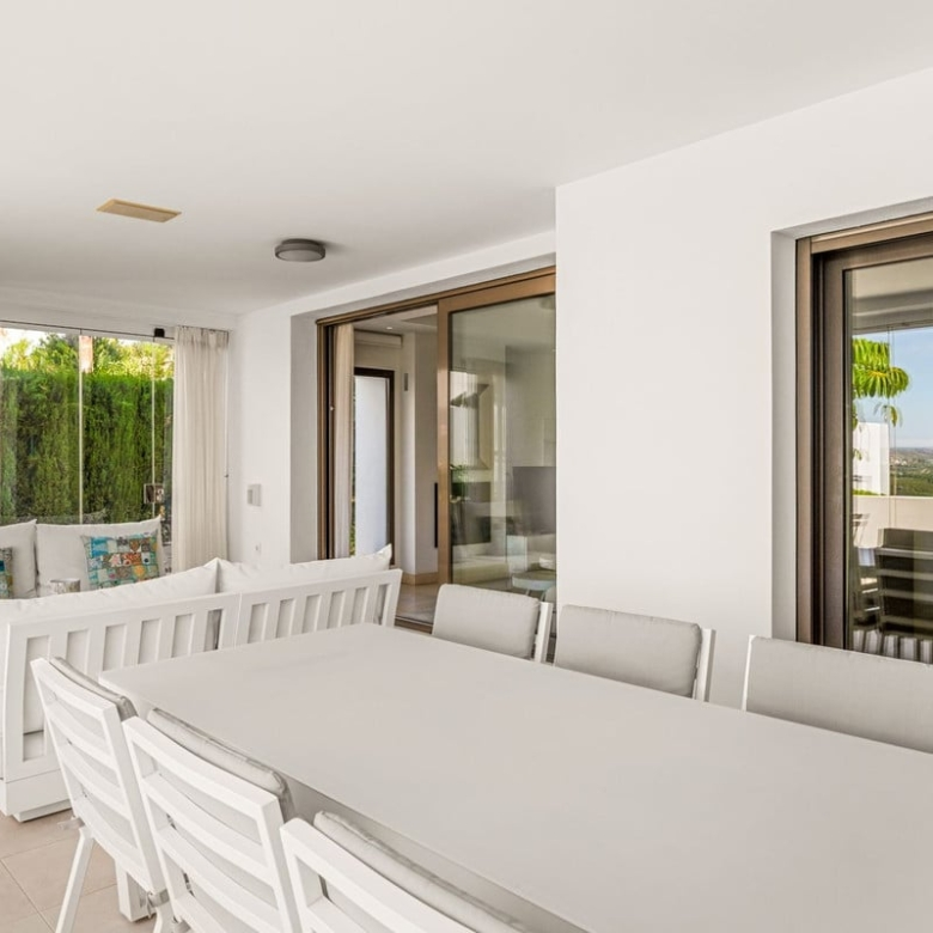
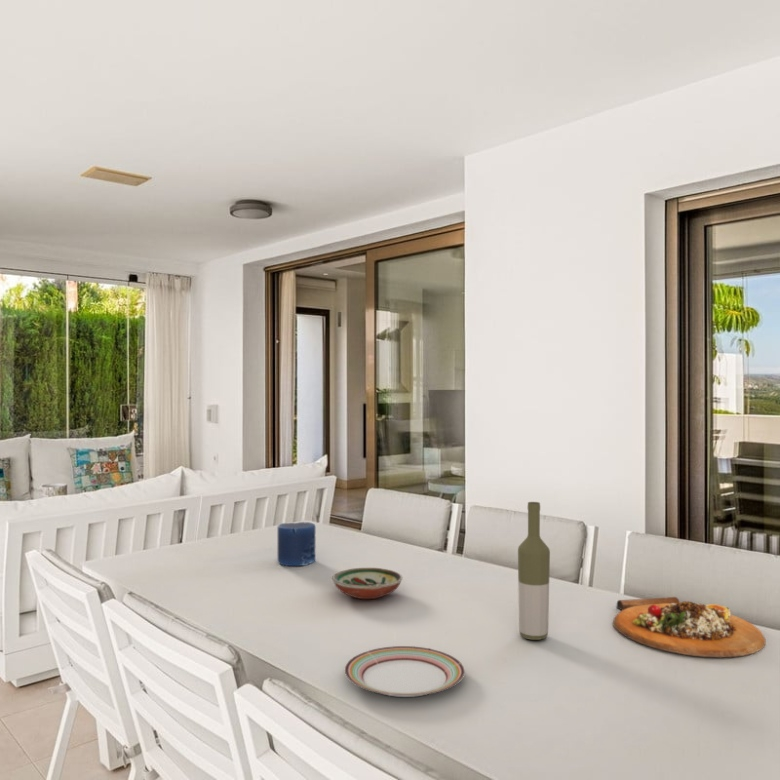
+ plate [343,645,466,698]
+ decorative bowl [331,567,404,600]
+ candle [277,521,316,567]
+ bottle [517,501,551,641]
+ cutting board [612,596,767,658]
